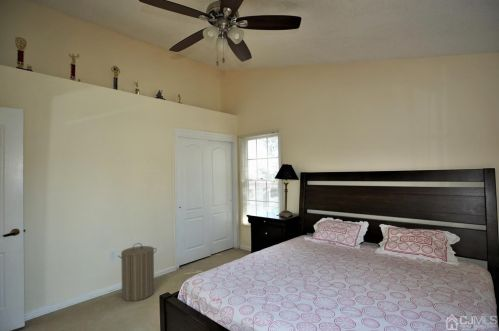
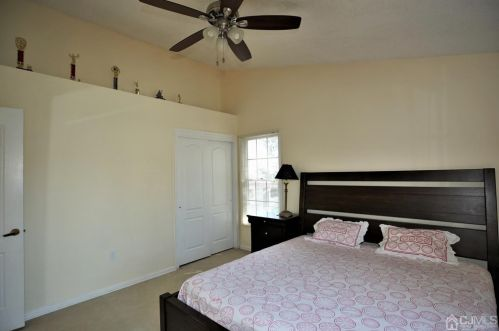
- laundry hamper [117,242,158,302]
